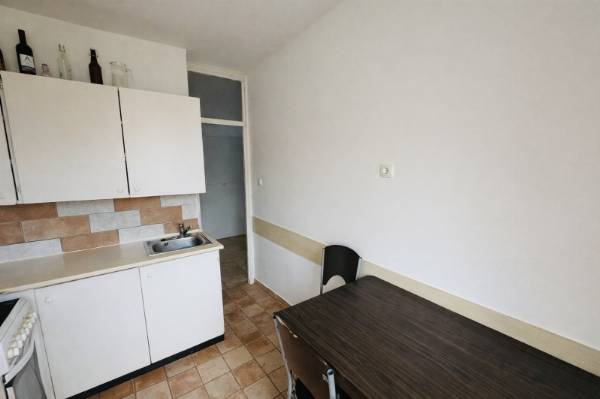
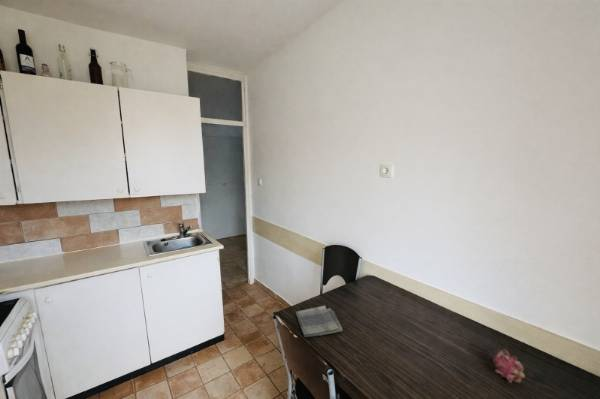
+ fruit [493,347,526,384]
+ dish towel [295,305,344,338]
